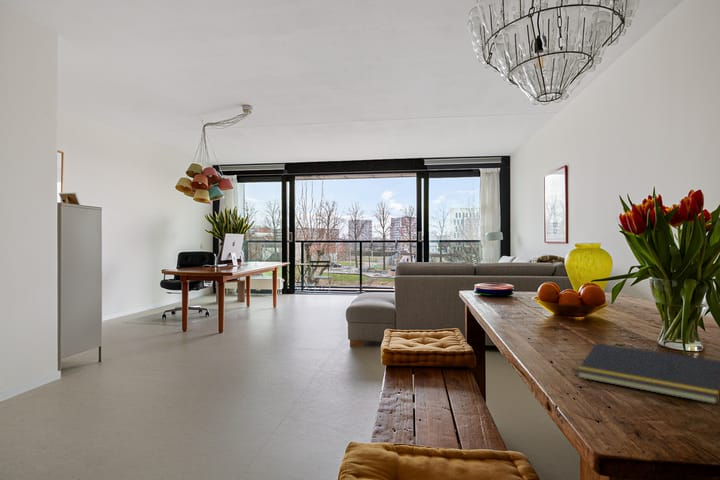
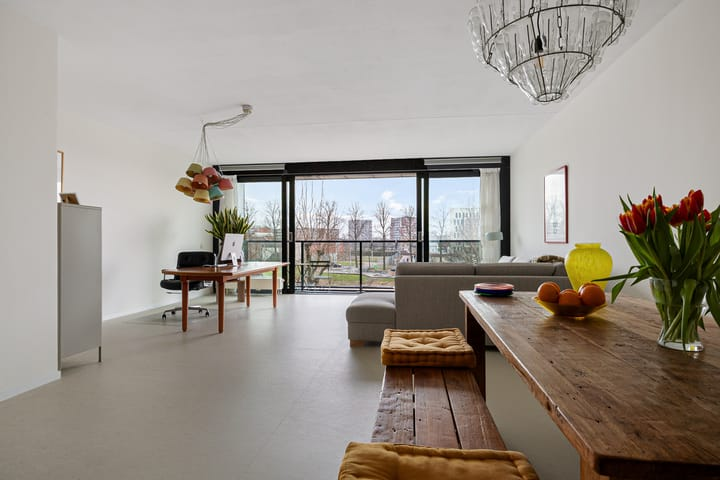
- notepad [576,342,720,405]
